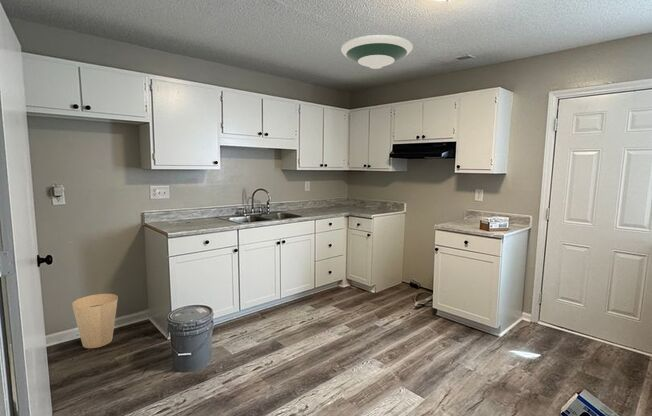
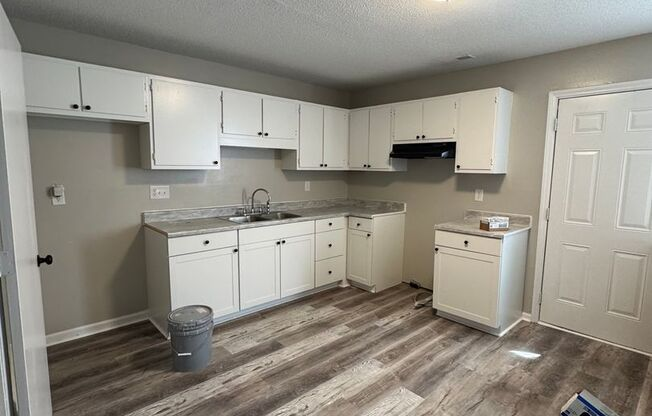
- trash can [71,293,119,349]
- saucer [340,34,414,70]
